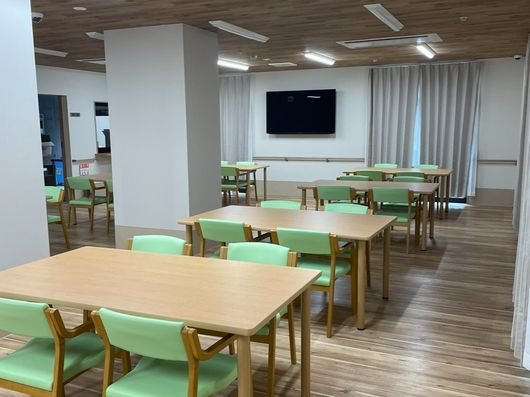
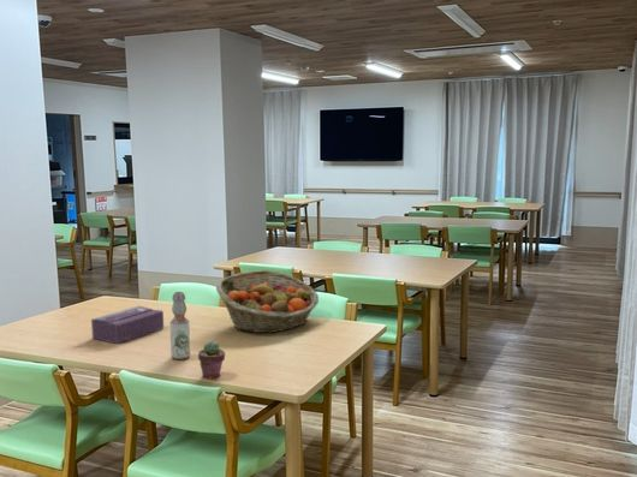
+ potted succulent [197,340,226,380]
+ tissue box [90,305,165,345]
+ fruit basket [215,269,320,334]
+ bottle [169,291,191,360]
